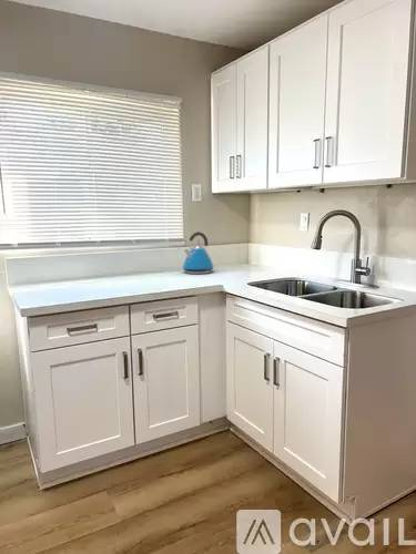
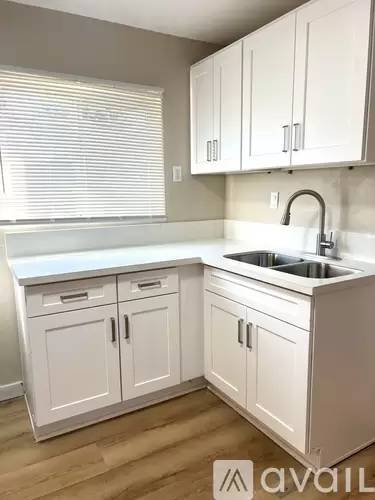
- kettle [181,230,215,275]
